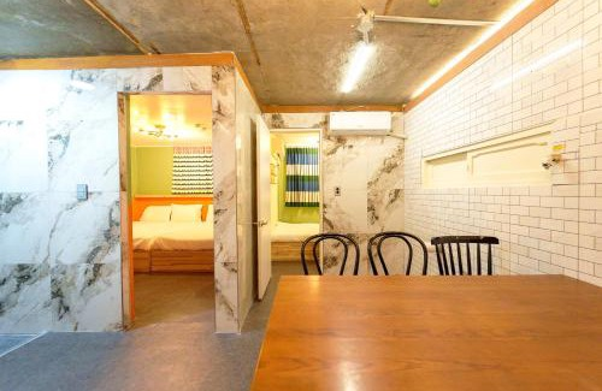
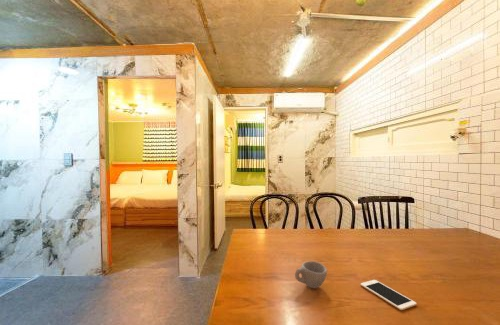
+ cup [294,260,328,289]
+ cell phone [360,279,417,311]
